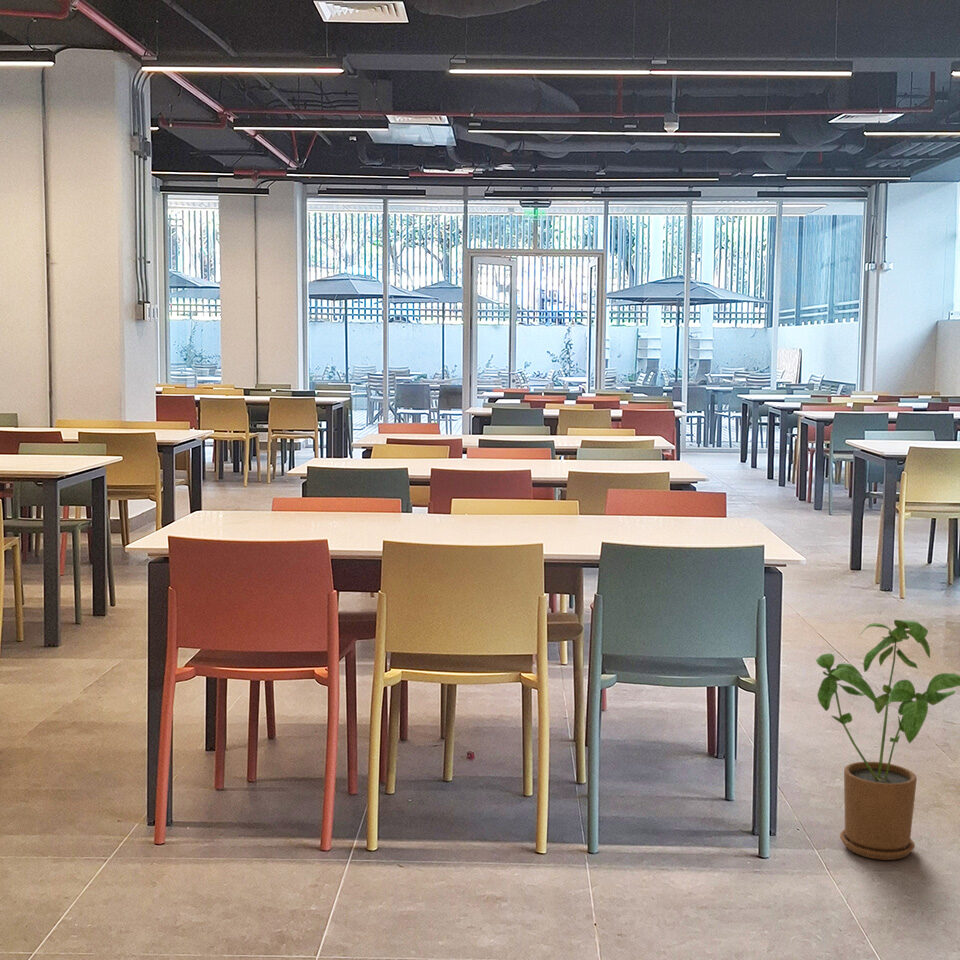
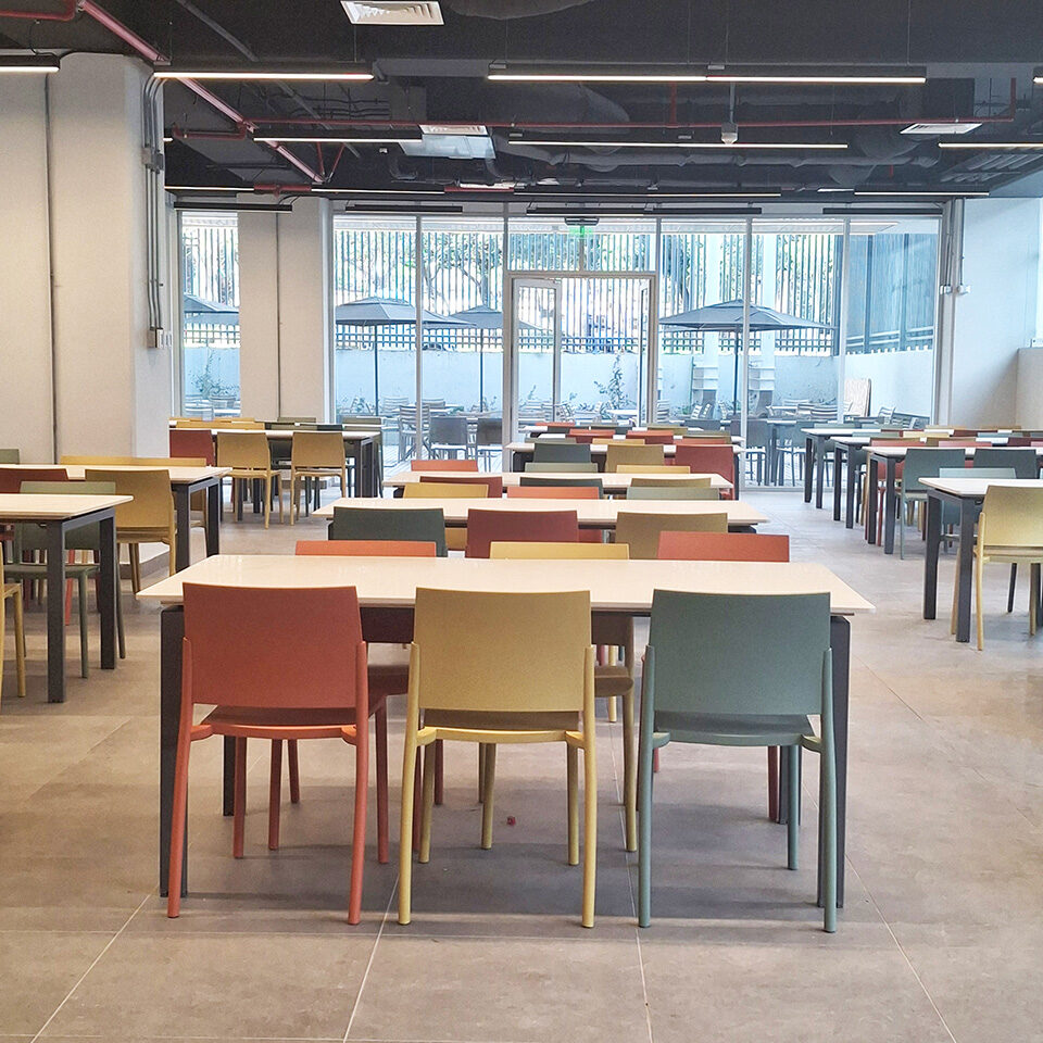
- house plant [815,619,960,861]
